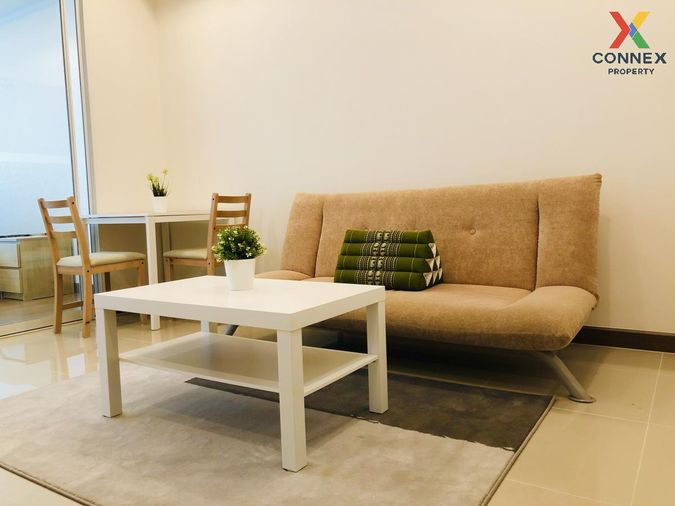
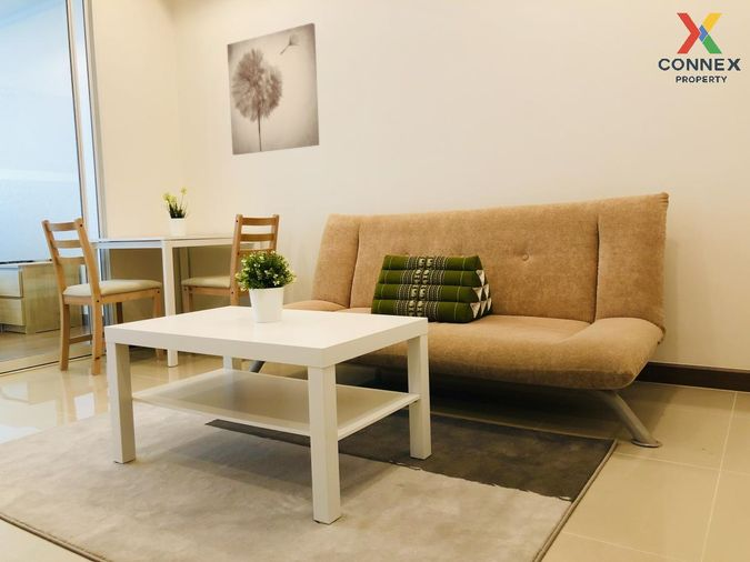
+ wall art [226,22,320,155]
